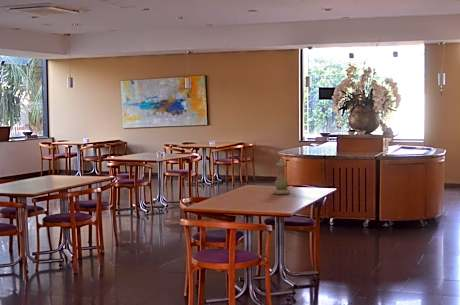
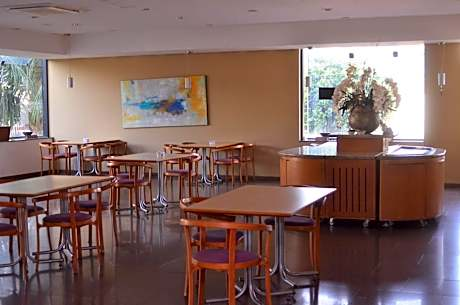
- vase [272,158,291,195]
